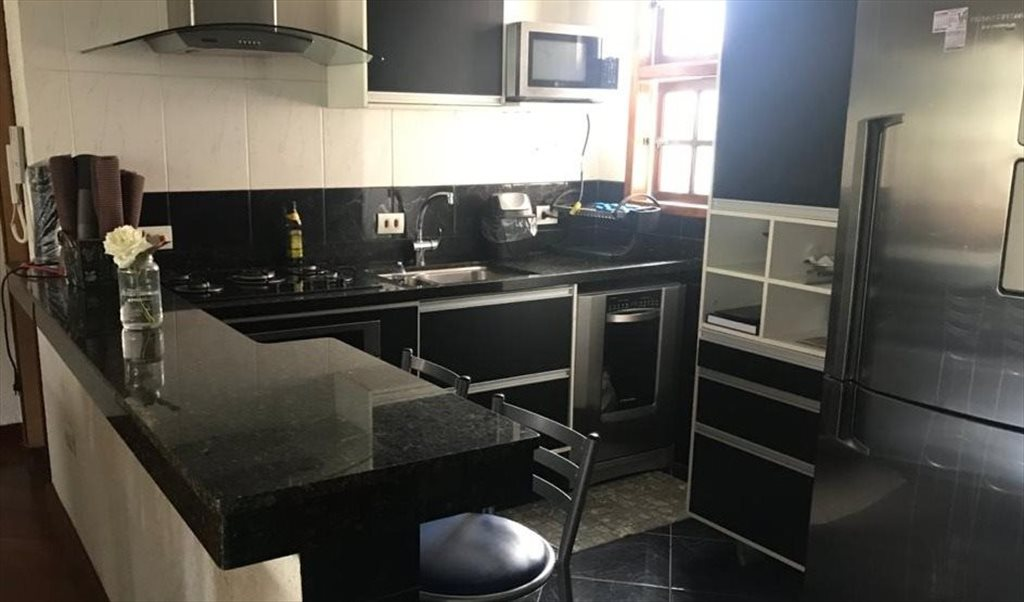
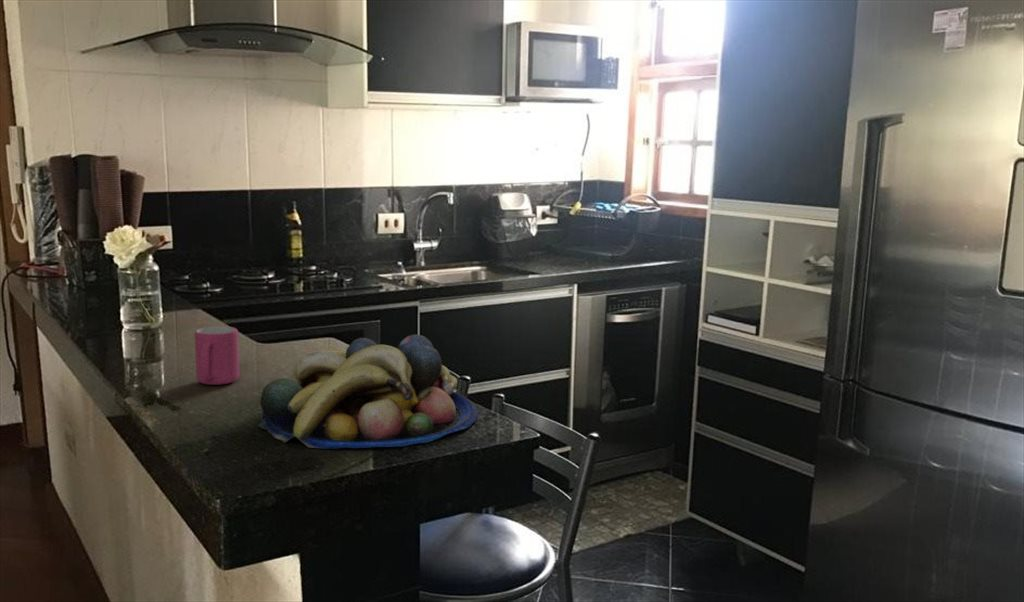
+ mug [194,325,240,386]
+ fruit bowl [256,334,479,450]
